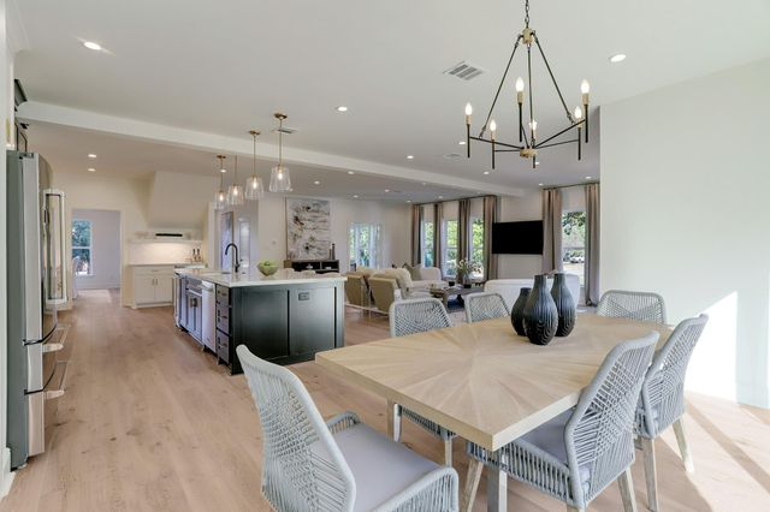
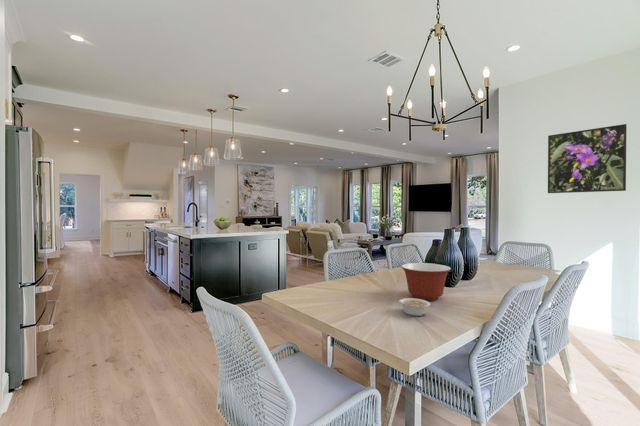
+ legume [398,297,431,317]
+ mixing bowl [400,262,452,301]
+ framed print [547,123,628,194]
